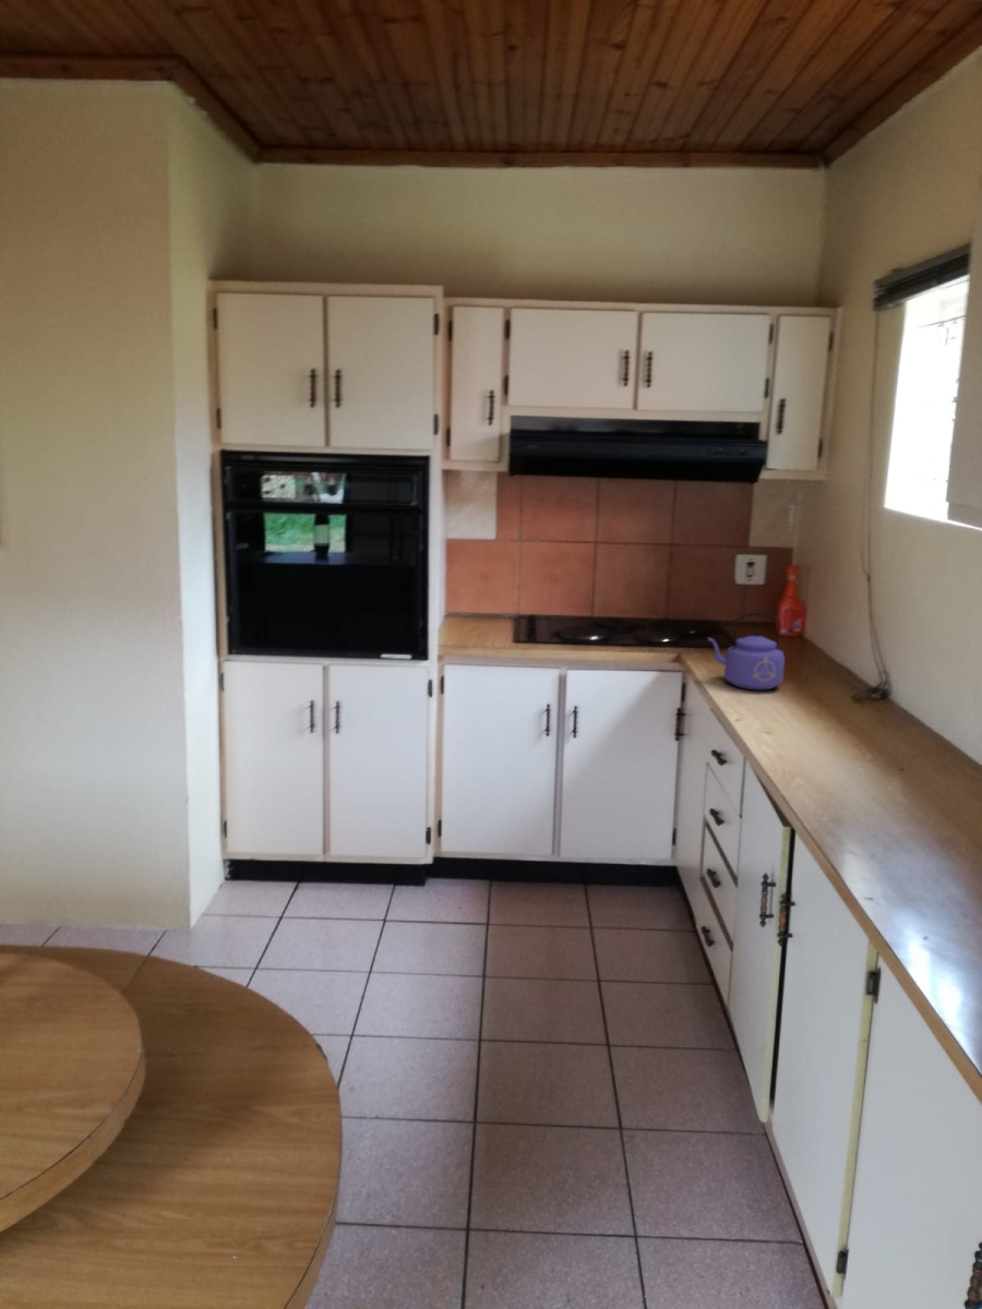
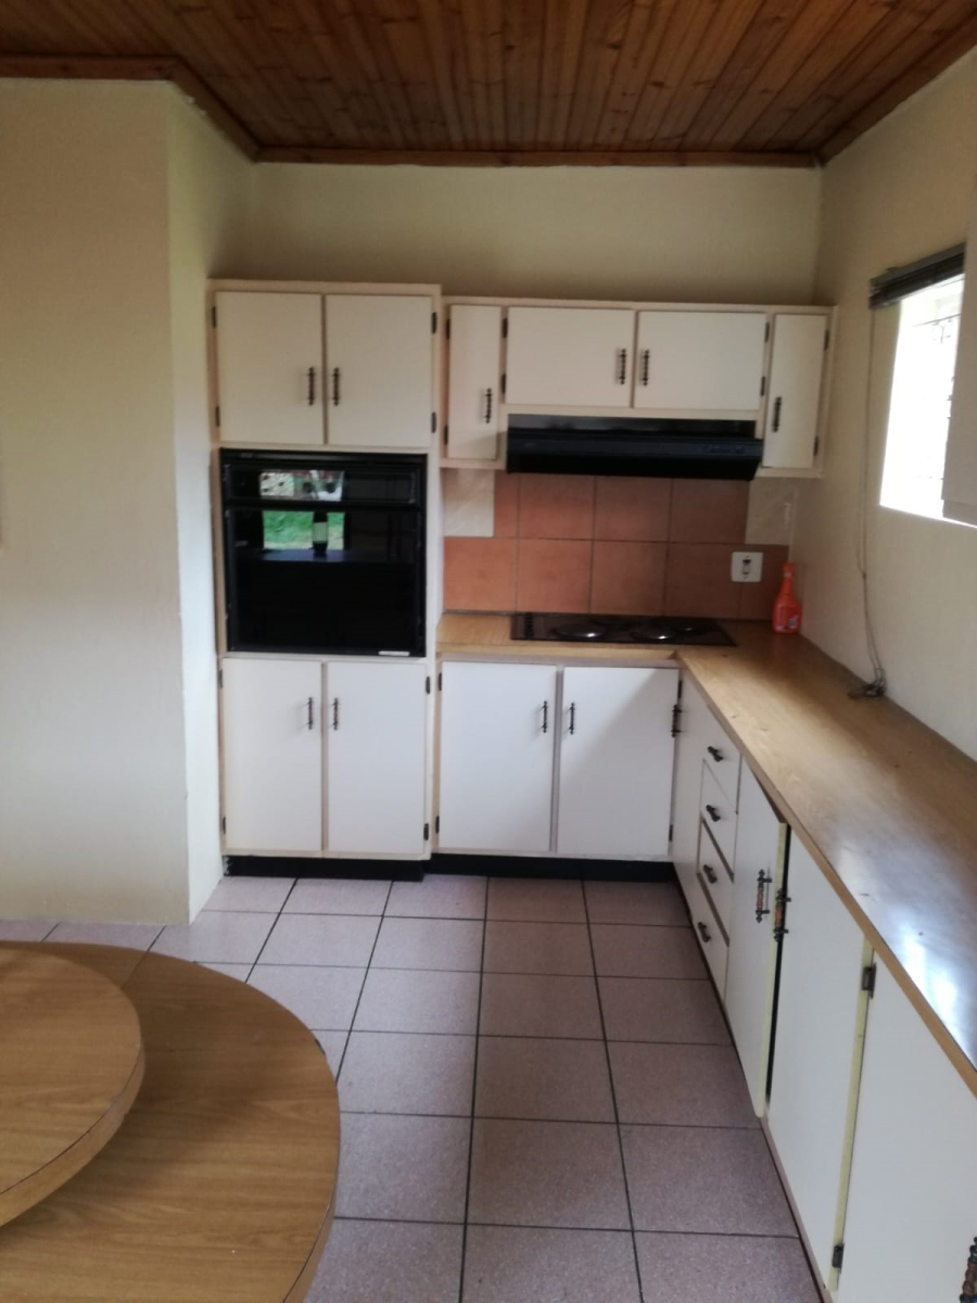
- kettle [706,612,786,690]
